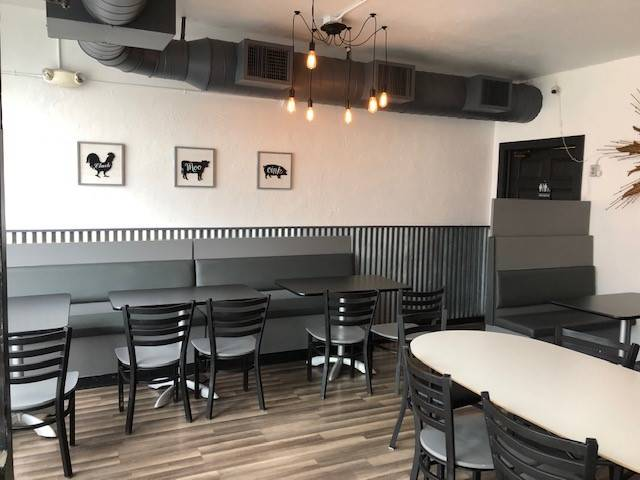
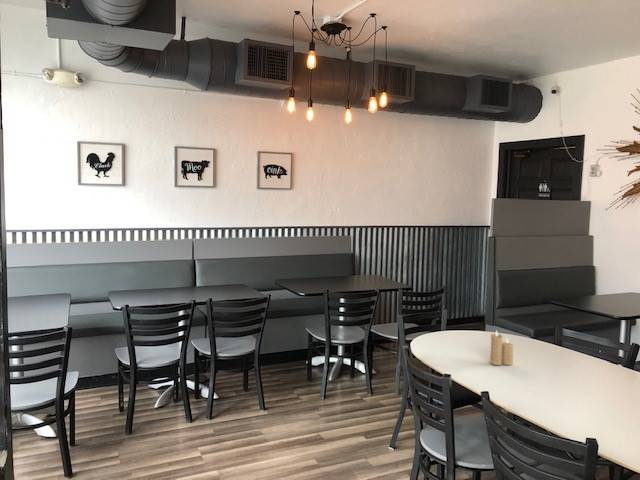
+ candle [489,330,515,366]
